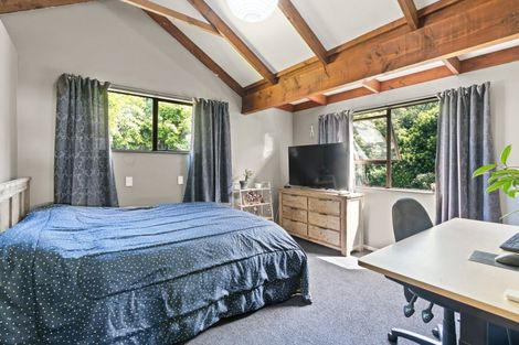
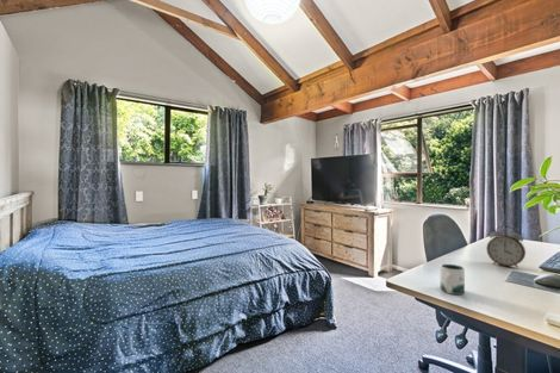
+ alarm clock [485,225,527,269]
+ mug [438,263,466,296]
